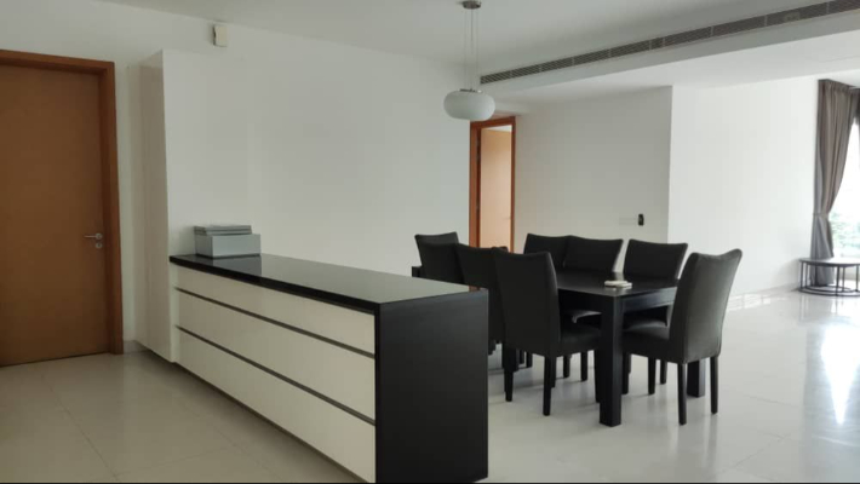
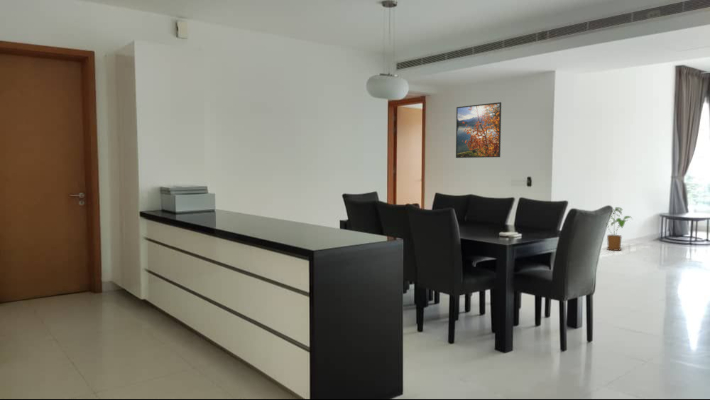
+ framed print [455,101,502,159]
+ house plant [606,207,633,252]
